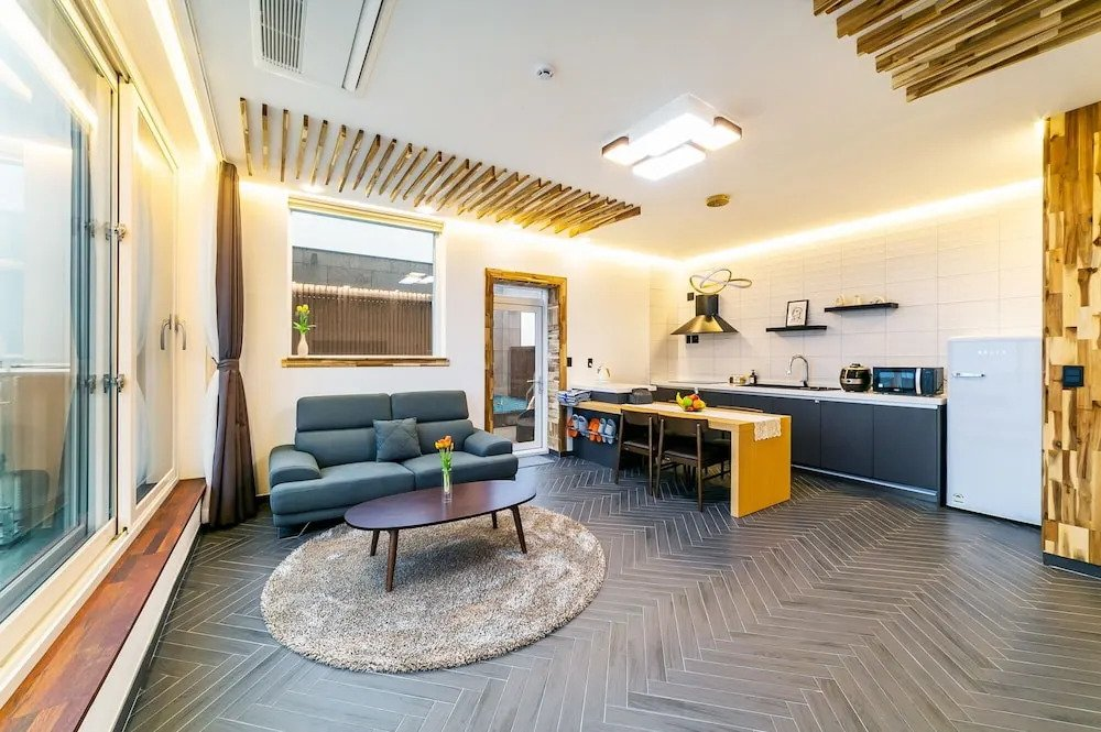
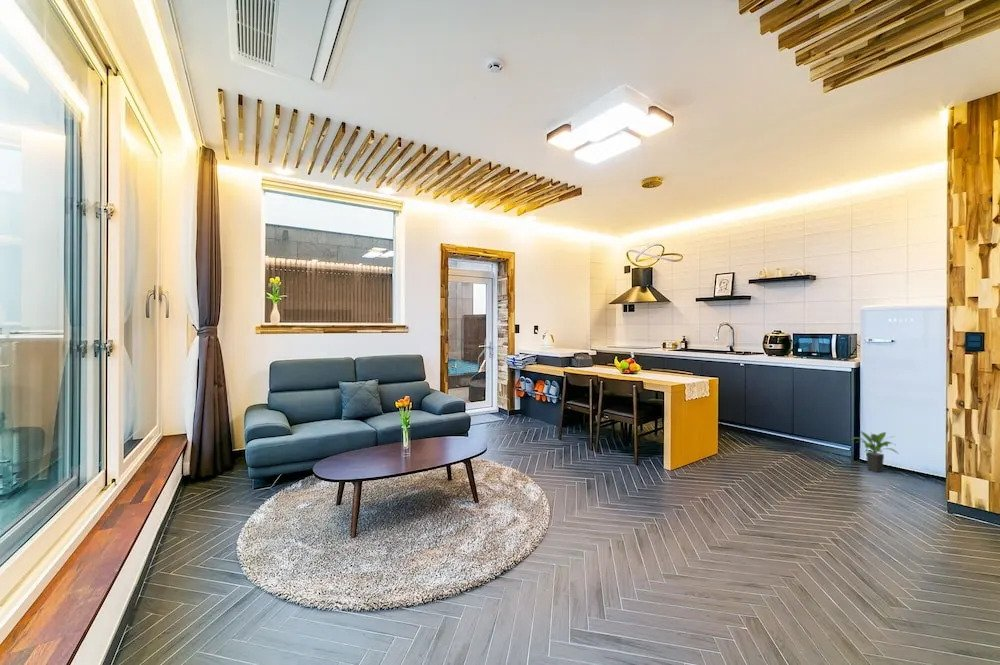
+ potted plant [849,430,899,473]
